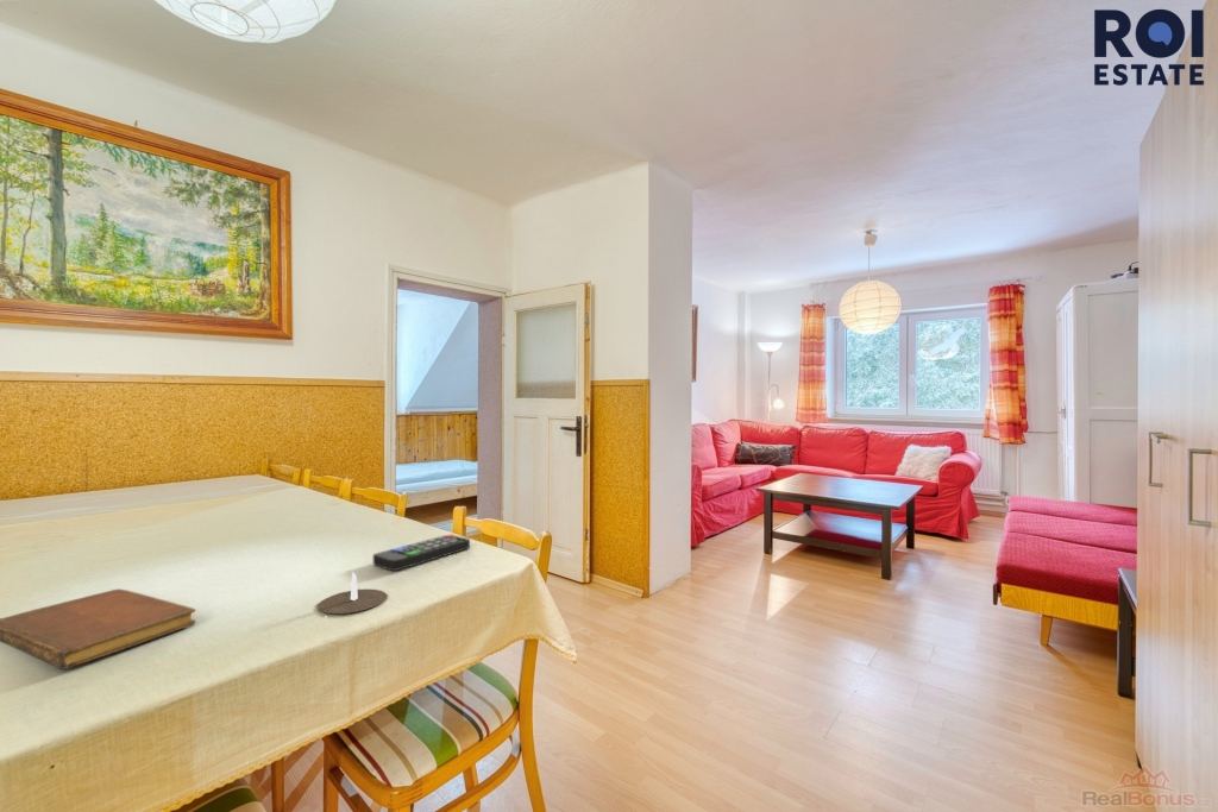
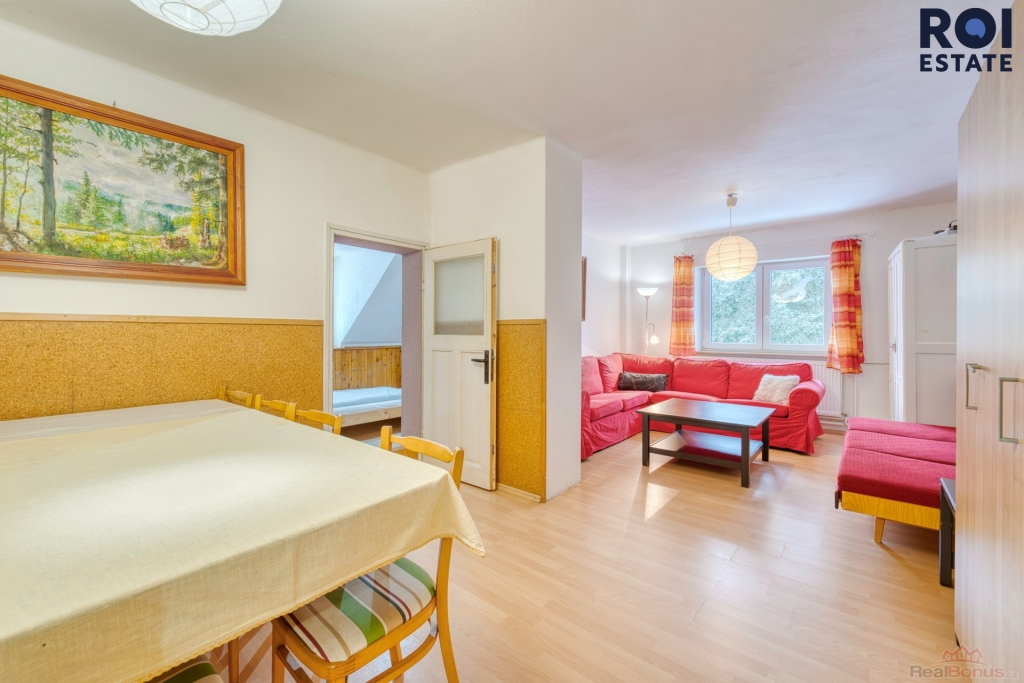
- notebook [0,587,196,671]
- candle [315,571,389,615]
- remote control [372,533,471,572]
